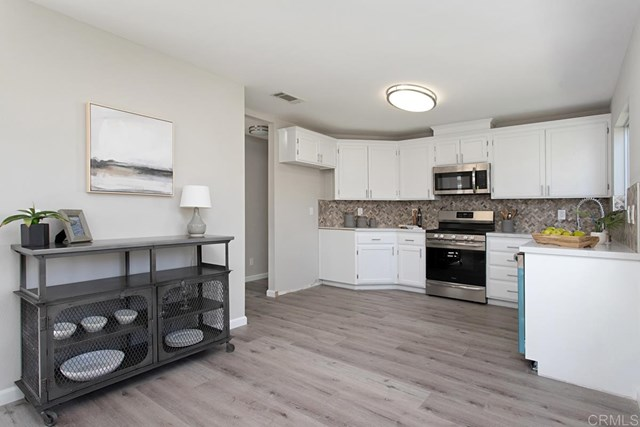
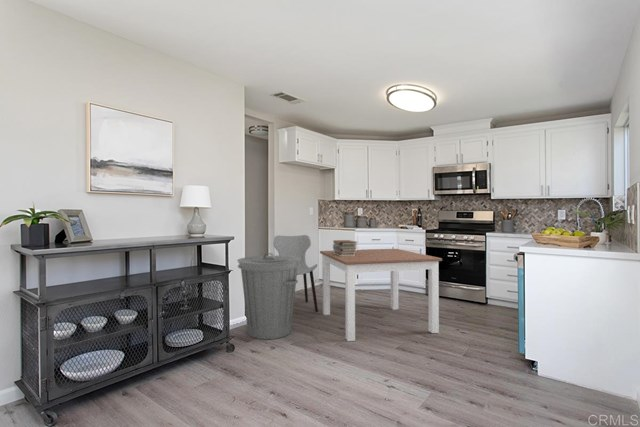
+ chair [272,234,319,312]
+ book stack [332,239,359,256]
+ dining table [319,248,443,342]
+ trash can [236,252,301,340]
